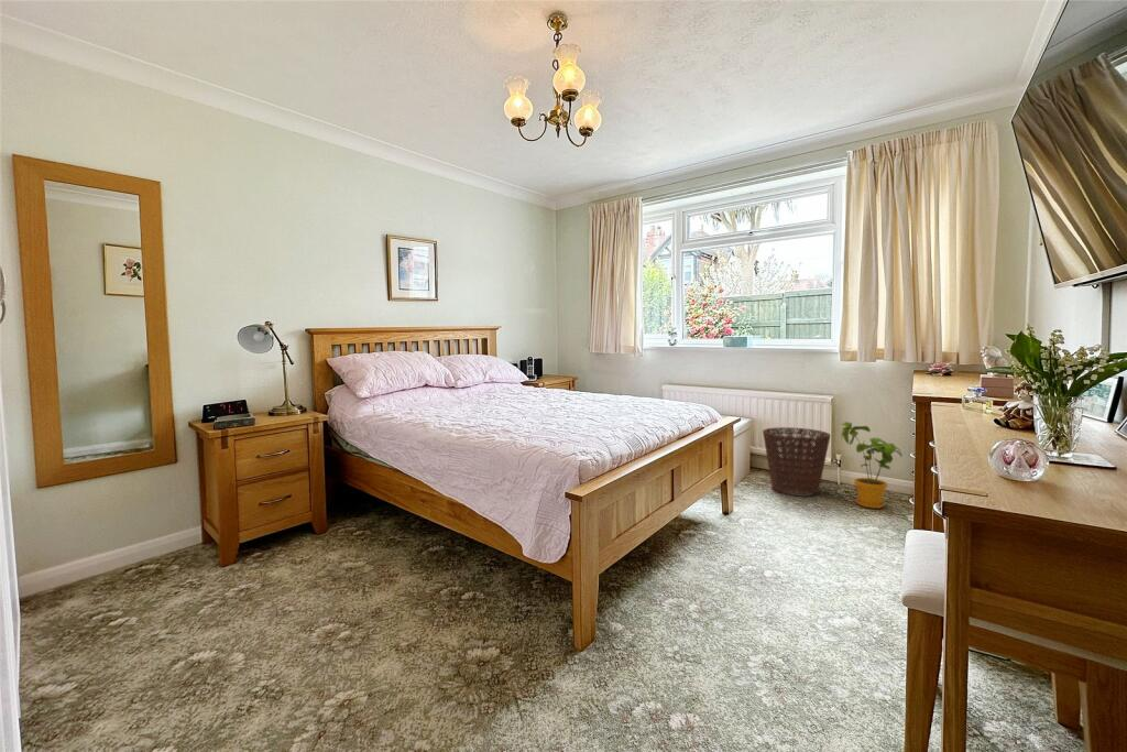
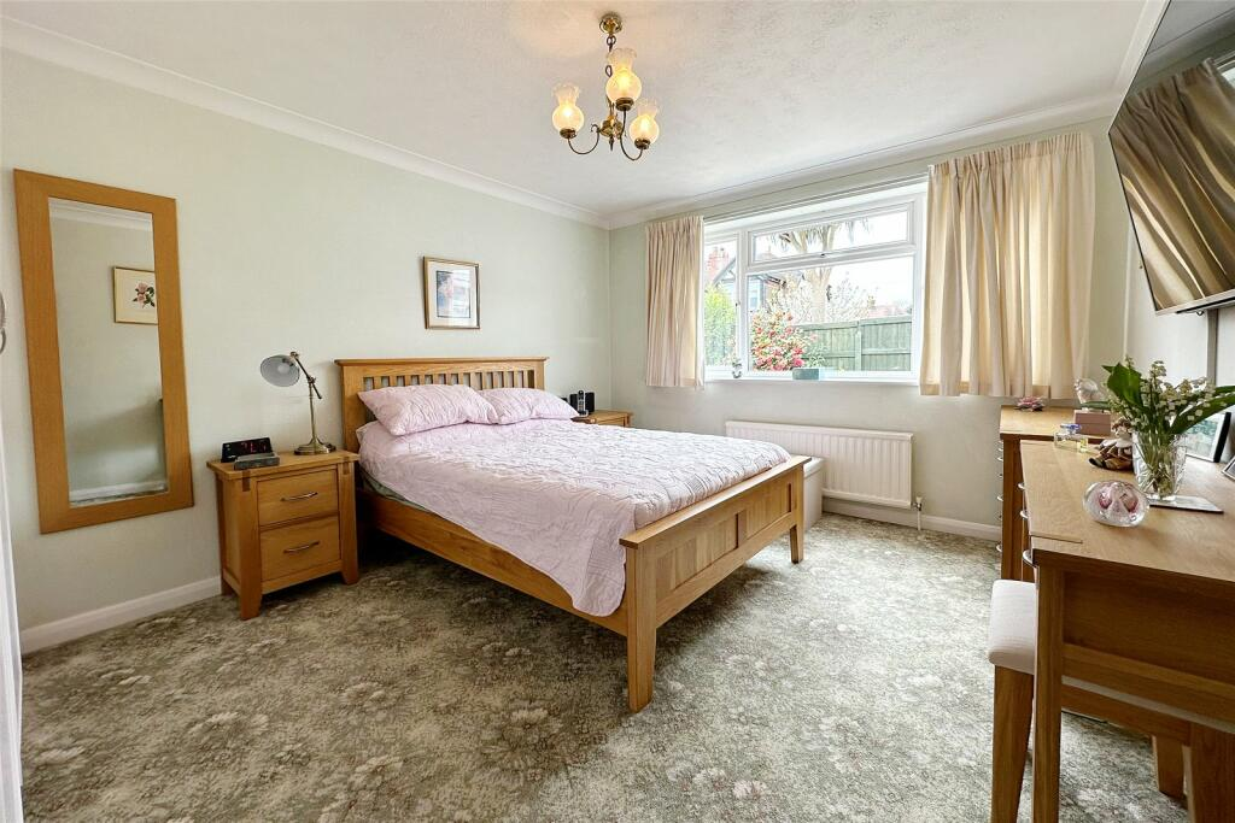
- house plant [840,421,904,510]
- basket [762,426,832,497]
